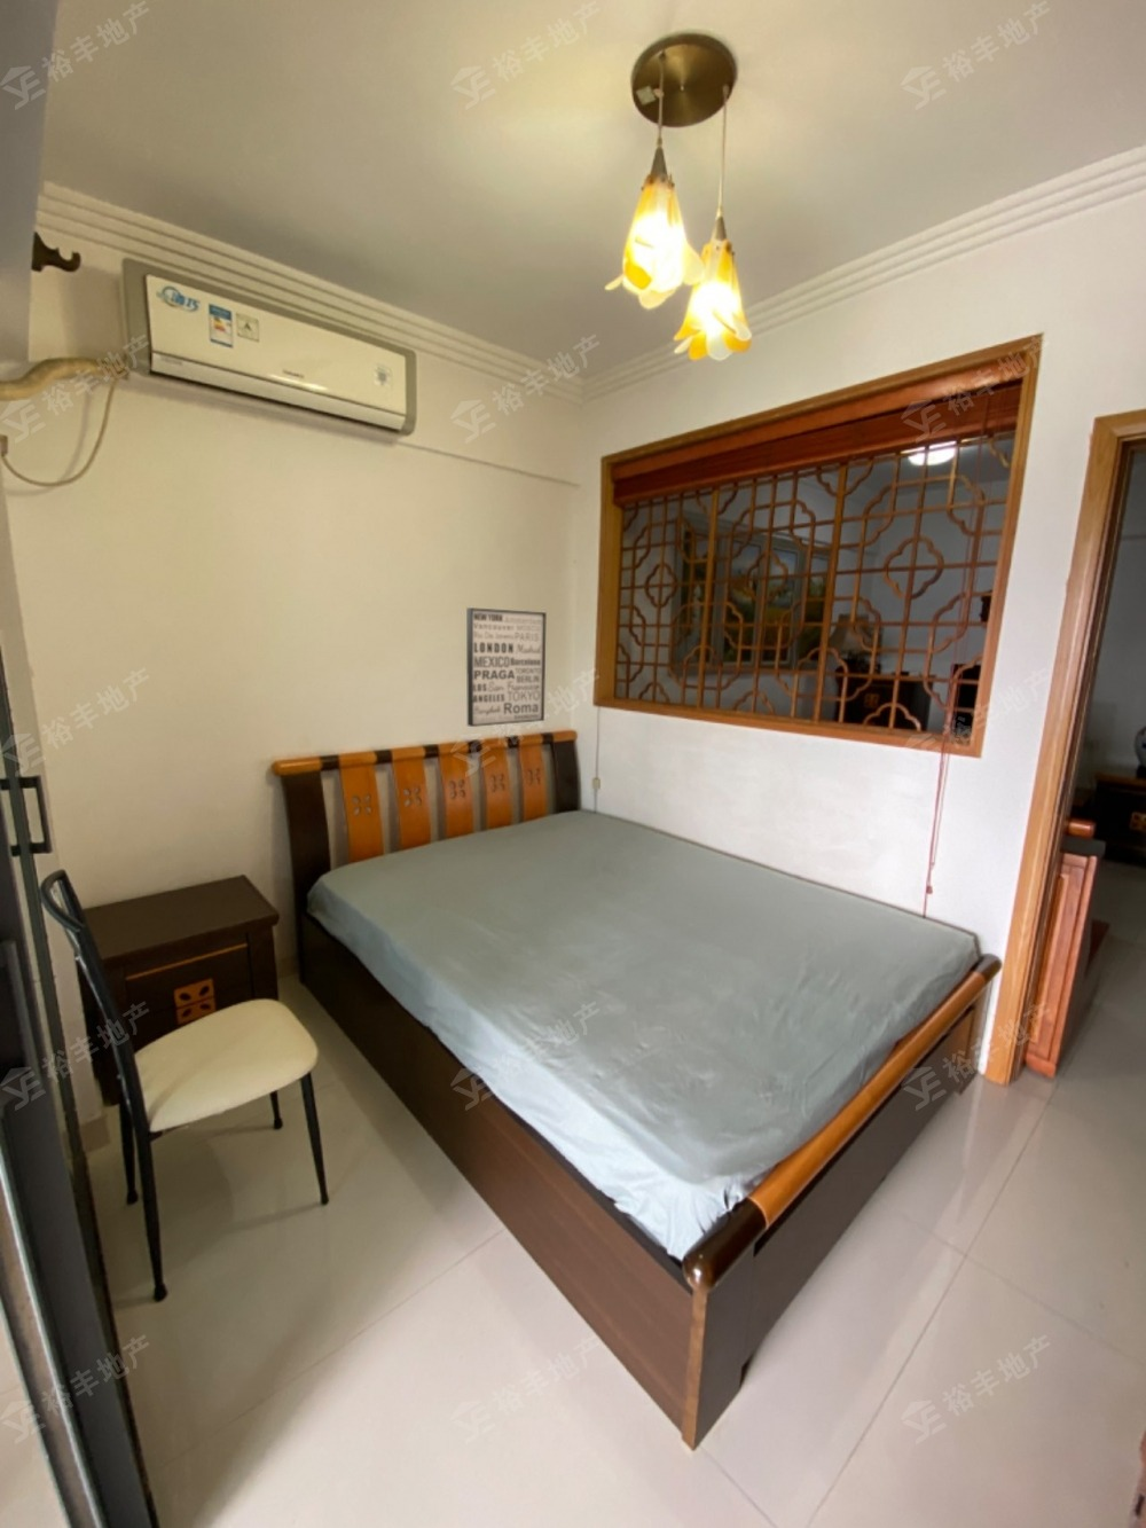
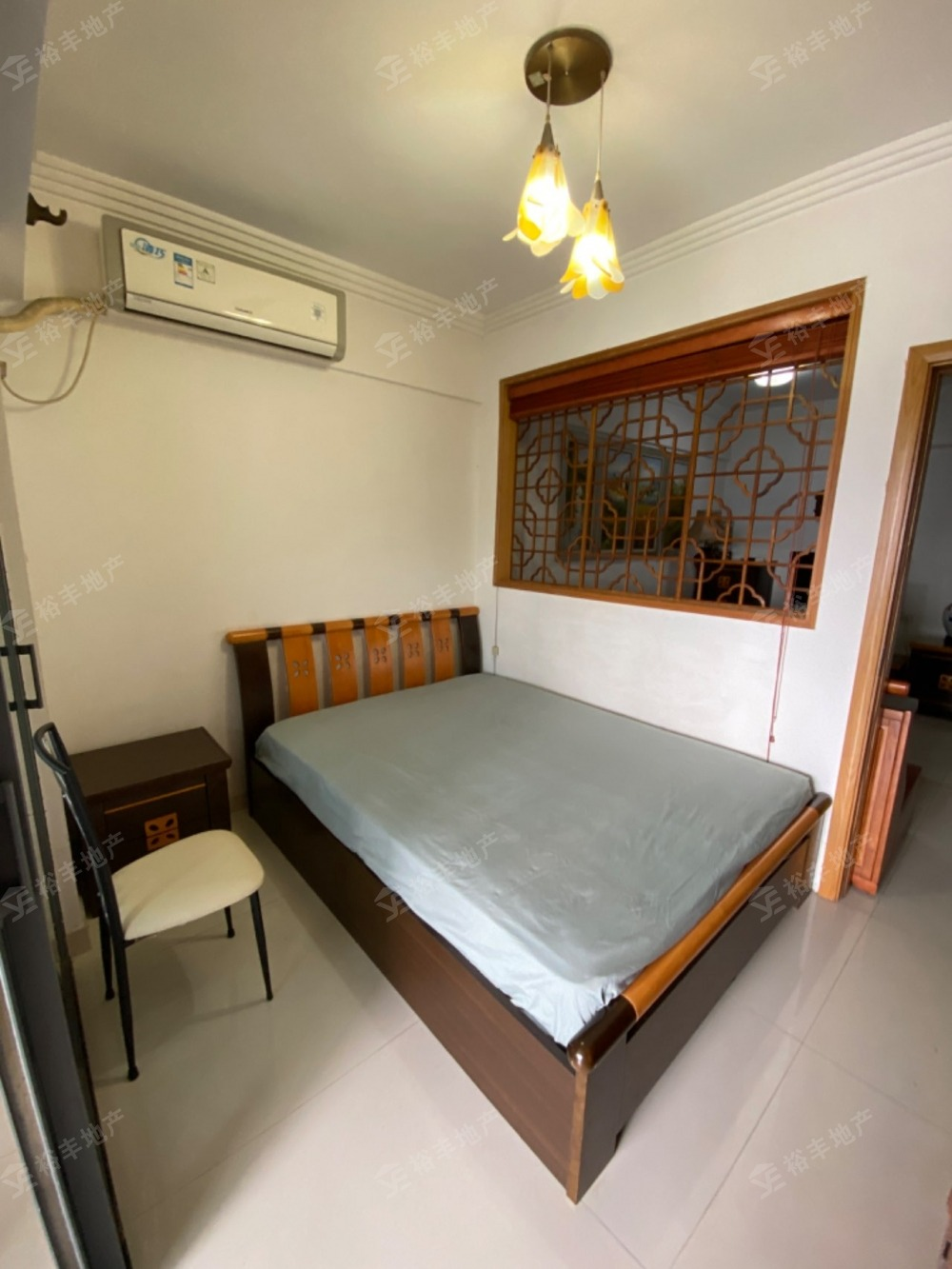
- wall art [466,607,548,728]
